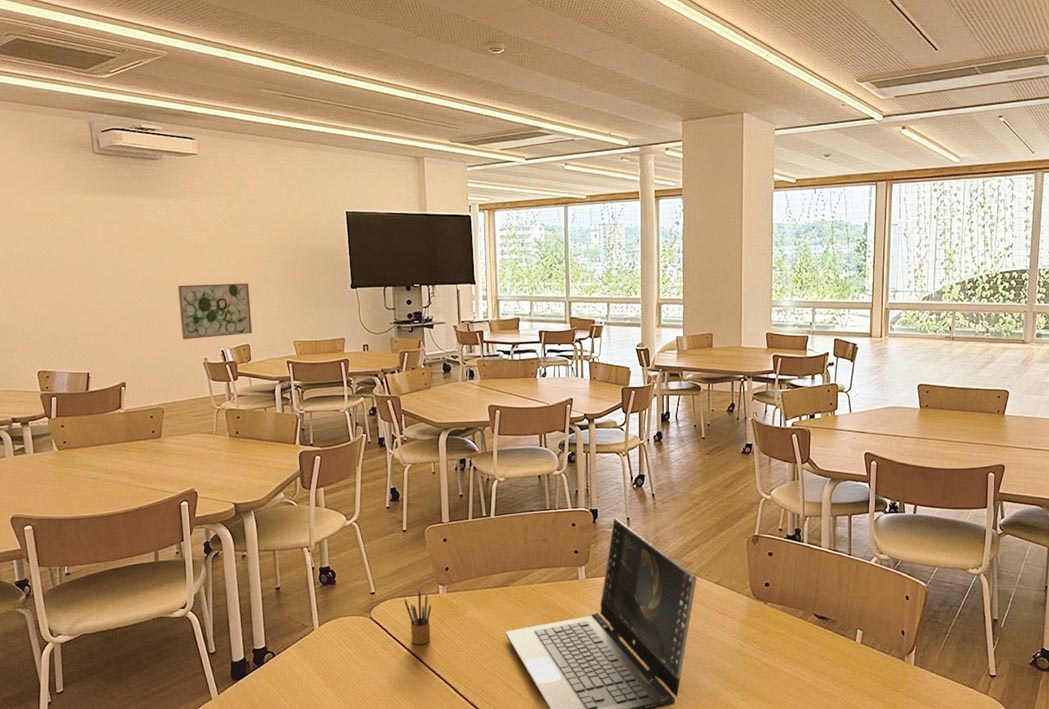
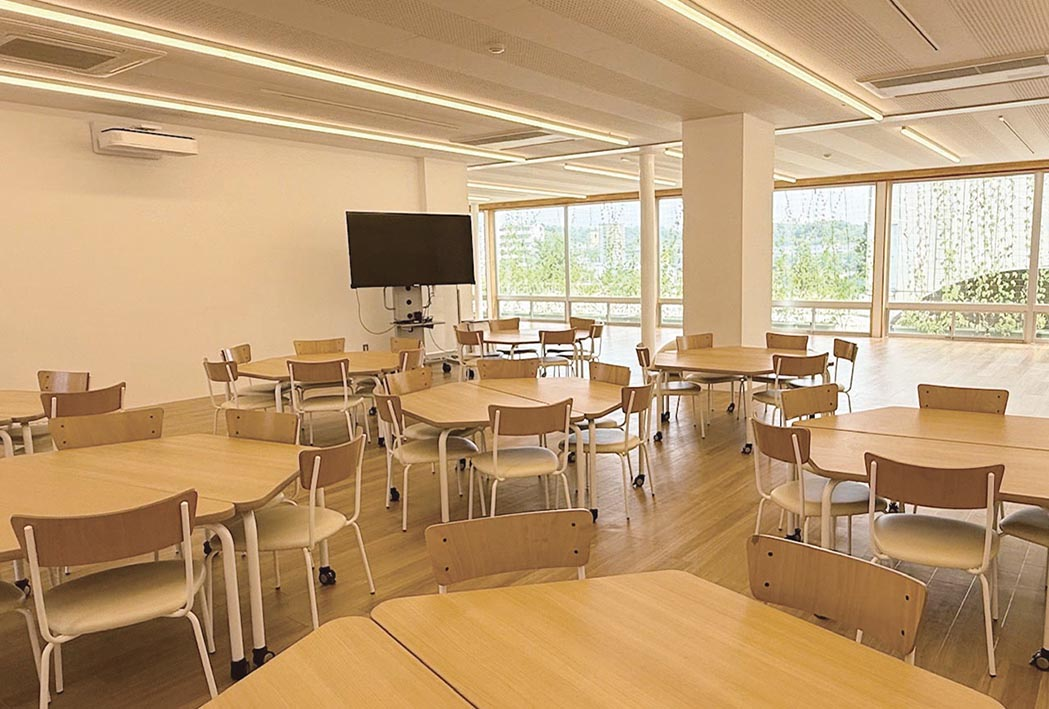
- laptop computer [505,517,697,709]
- wall art [177,282,253,340]
- pencil box [403,589,432,645]
